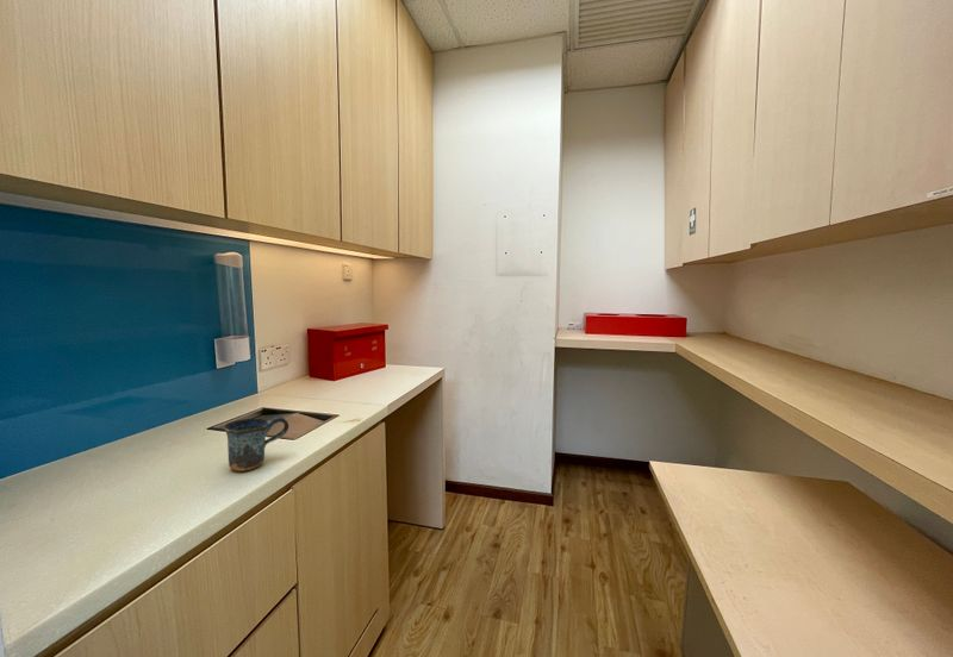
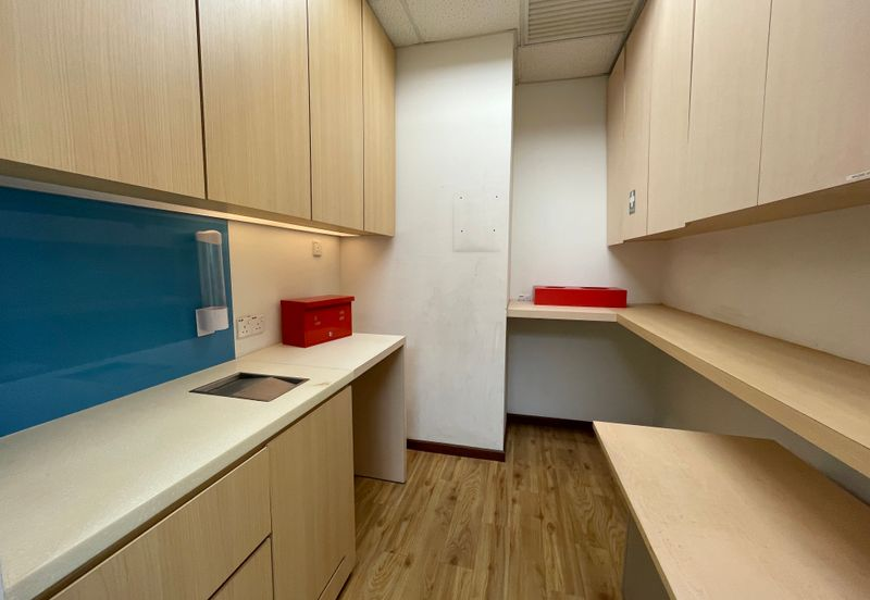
- mug [223,415,289,473]
